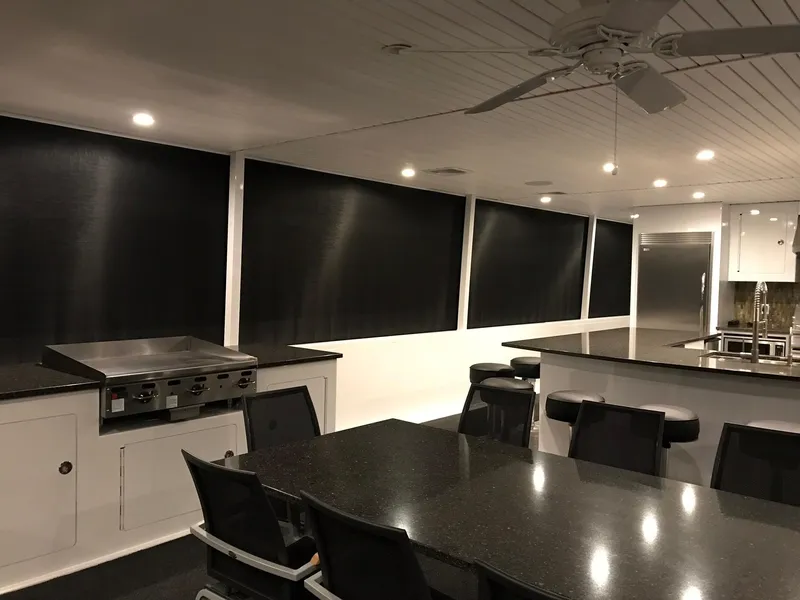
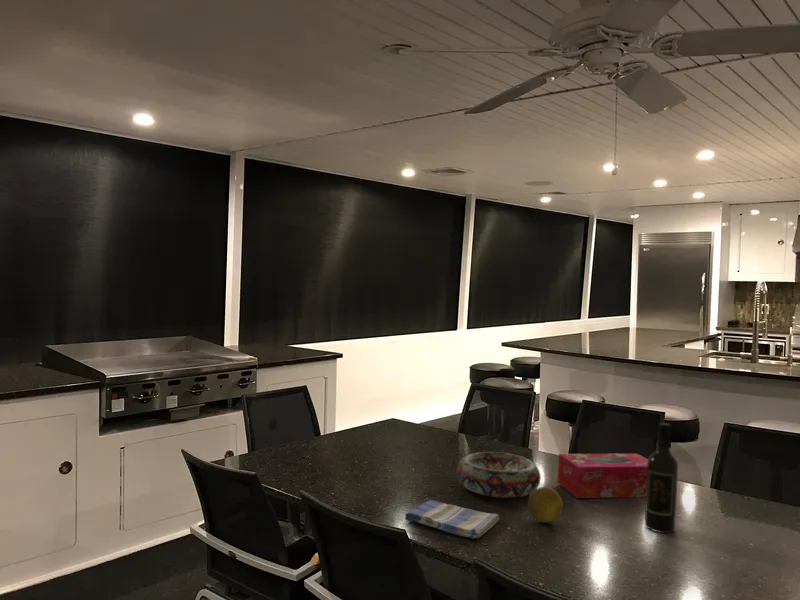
+ dish towel [404,499,500,540]
+ wine bottle [644,422,679,534]
+ fruit [527,486,564,524]
+ tissue box [557,452,648,499]
+ decorative bowl [456,451,542,499]
